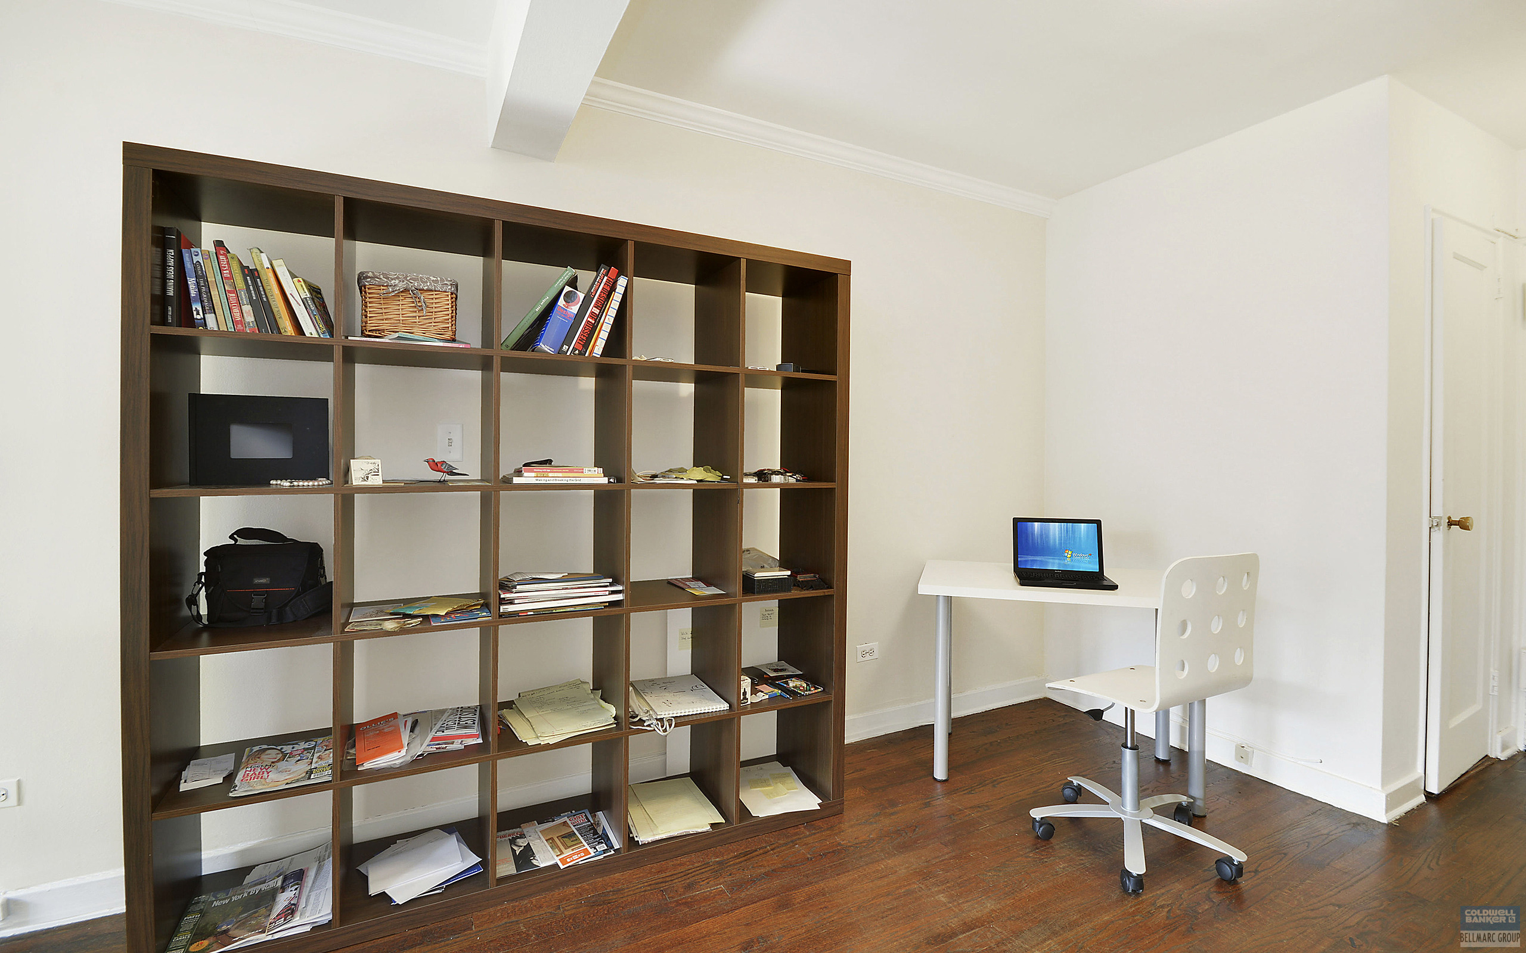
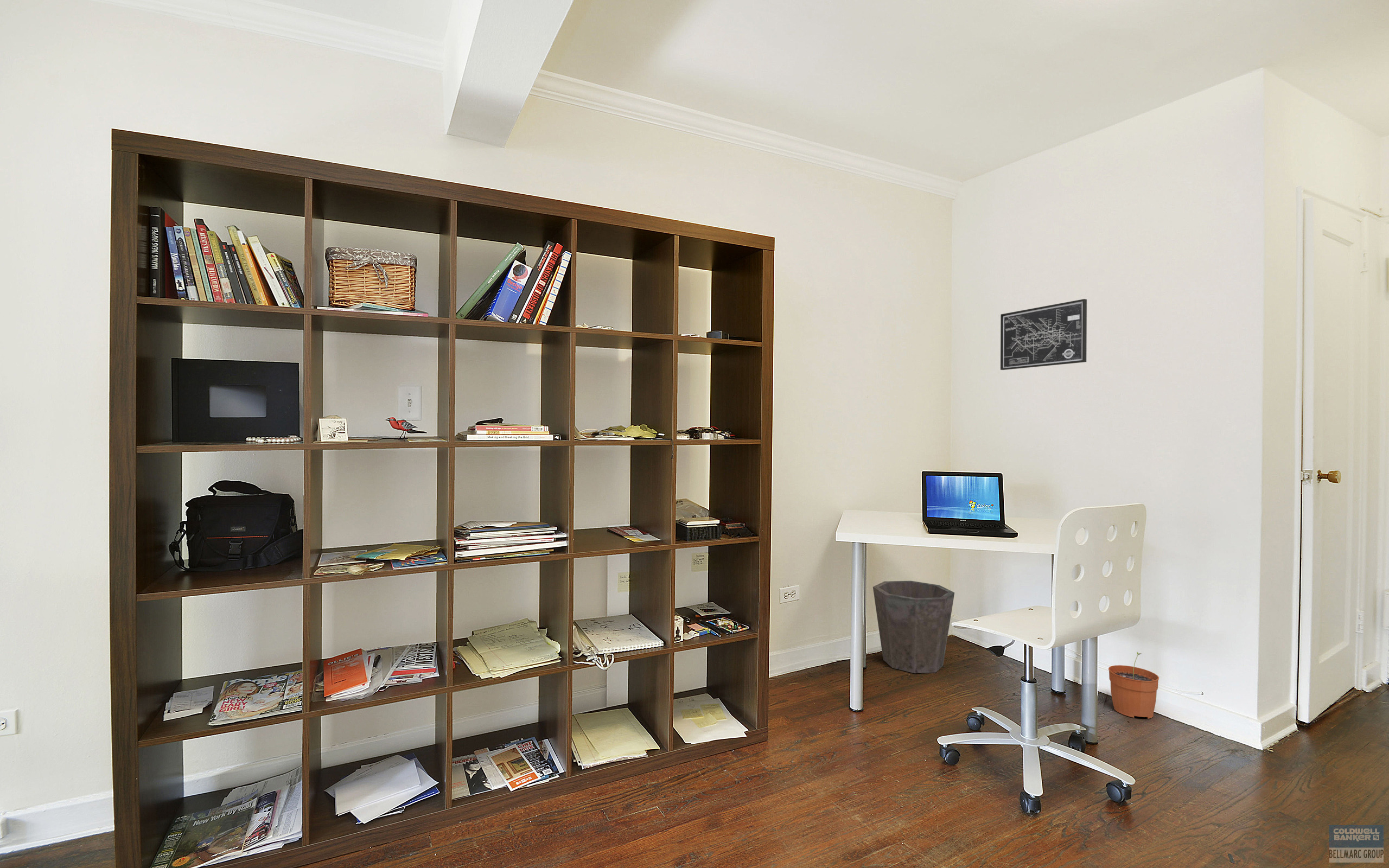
+ plant pot [1108,652,1159,719]
+ waste bin [872,580,955,674]
+ wall art [1000,298,1087,371]
